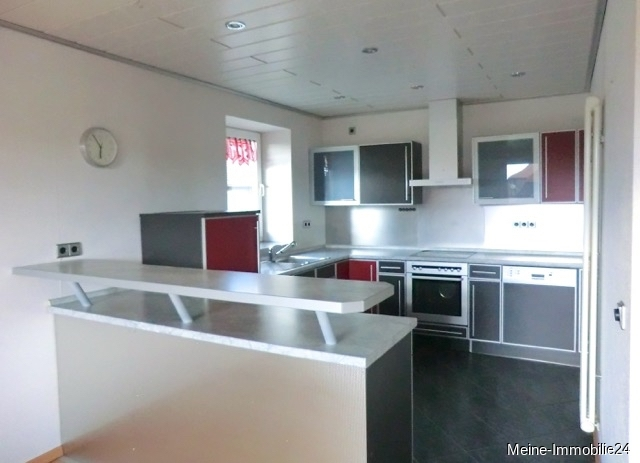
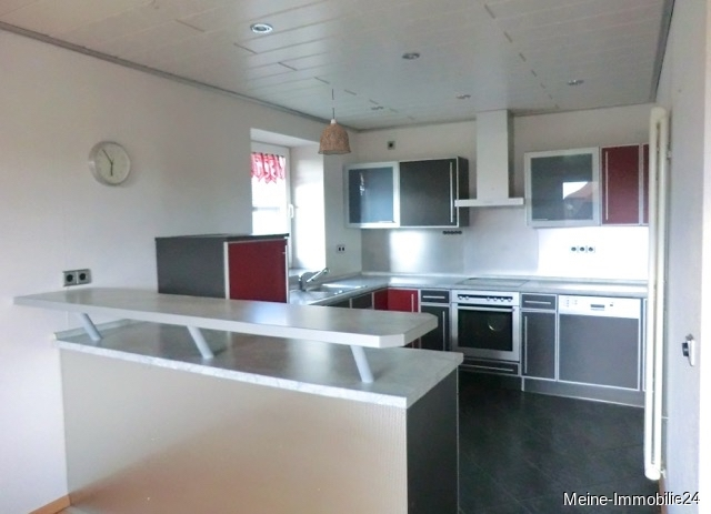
+ pendant lamp [317,88,352,157]
